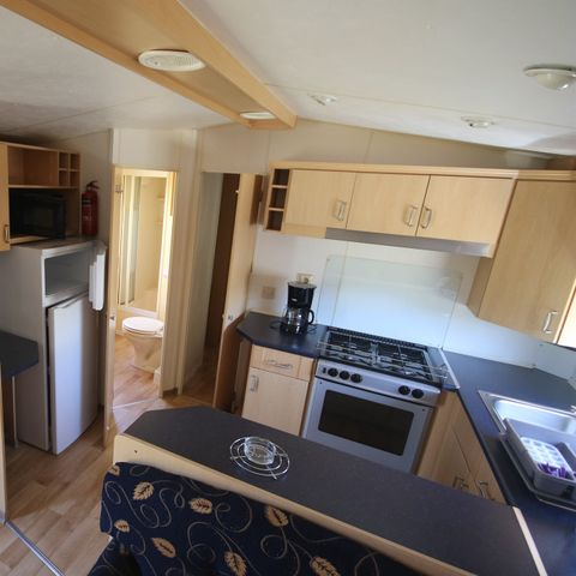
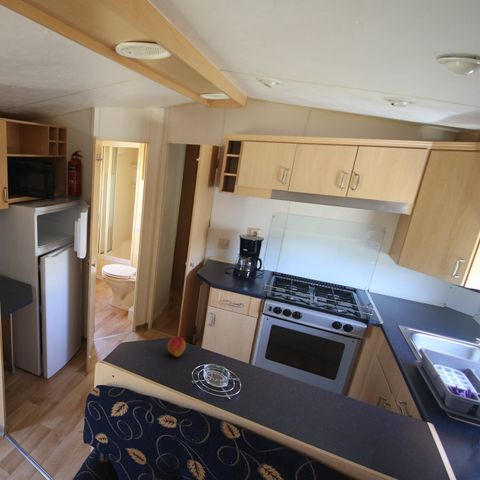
+ peach [167,336,187,358]
